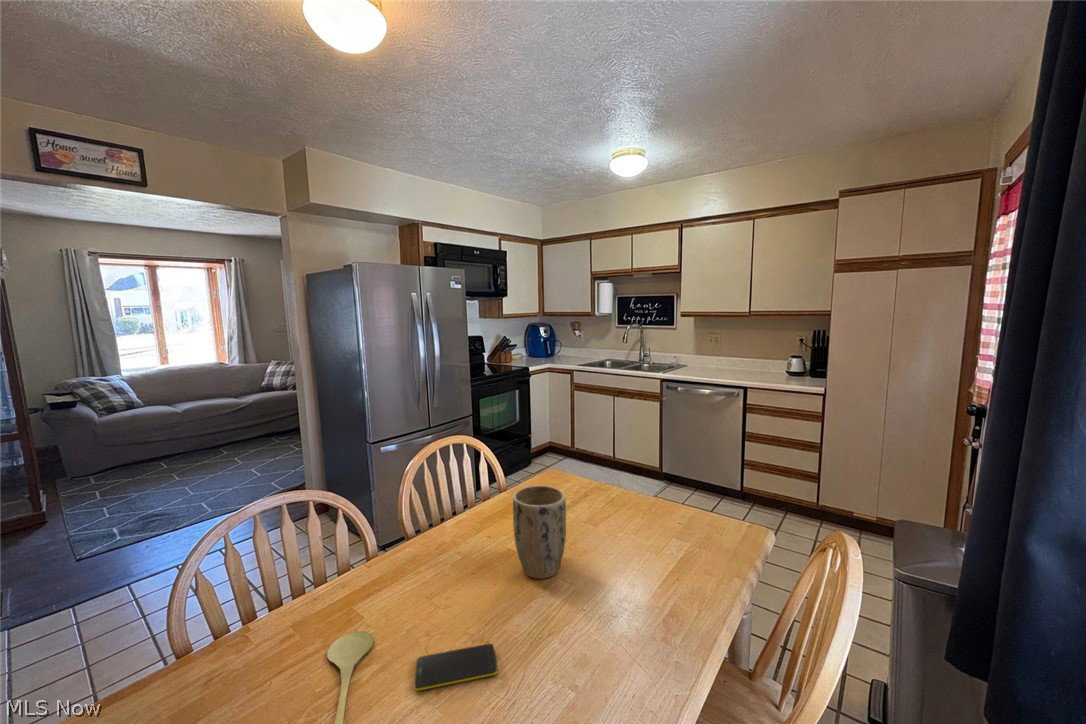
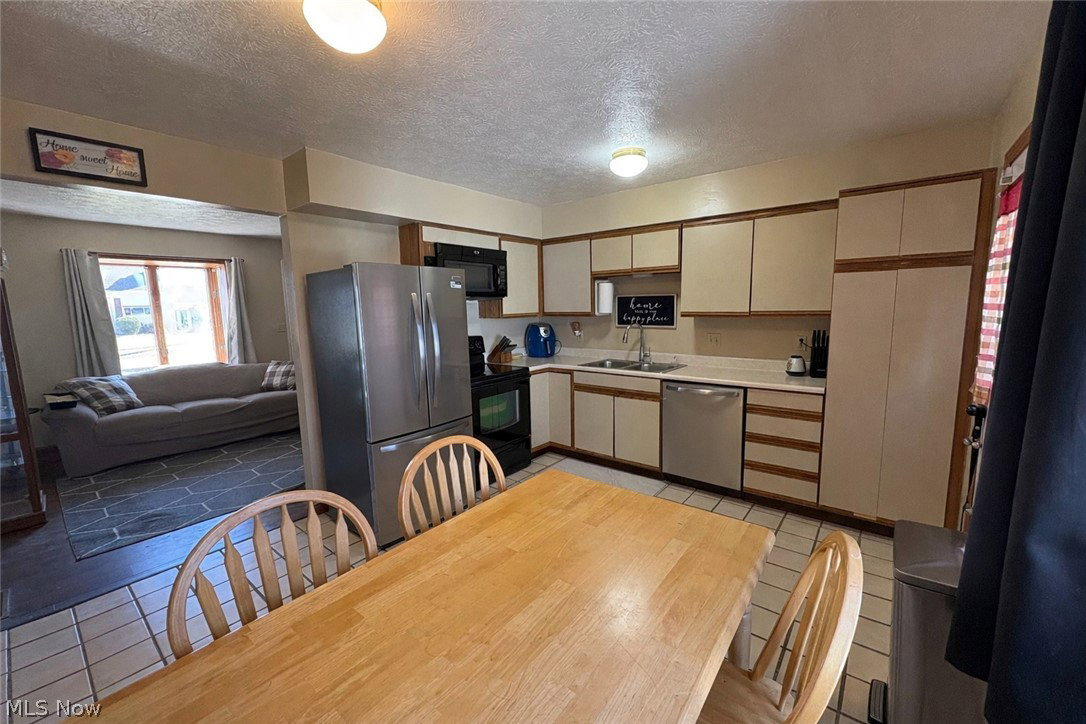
- spoon [326,630,375,724]
- plant pot [512,485,567,580]
- smartphone [414,643,498,692]
